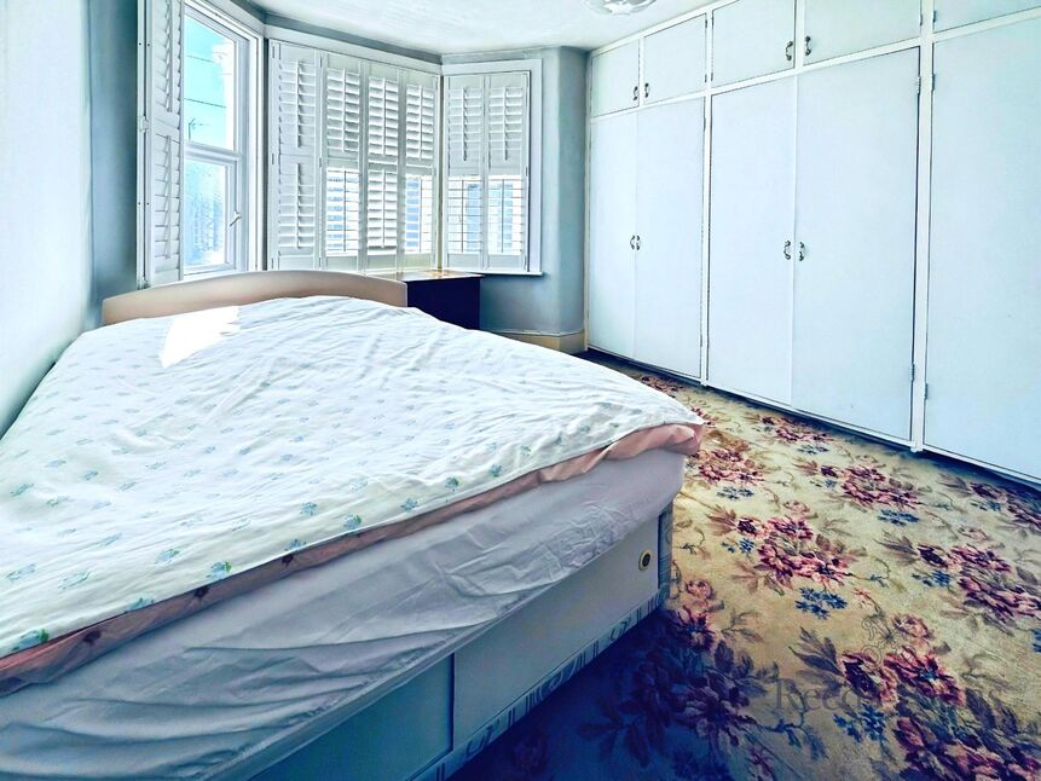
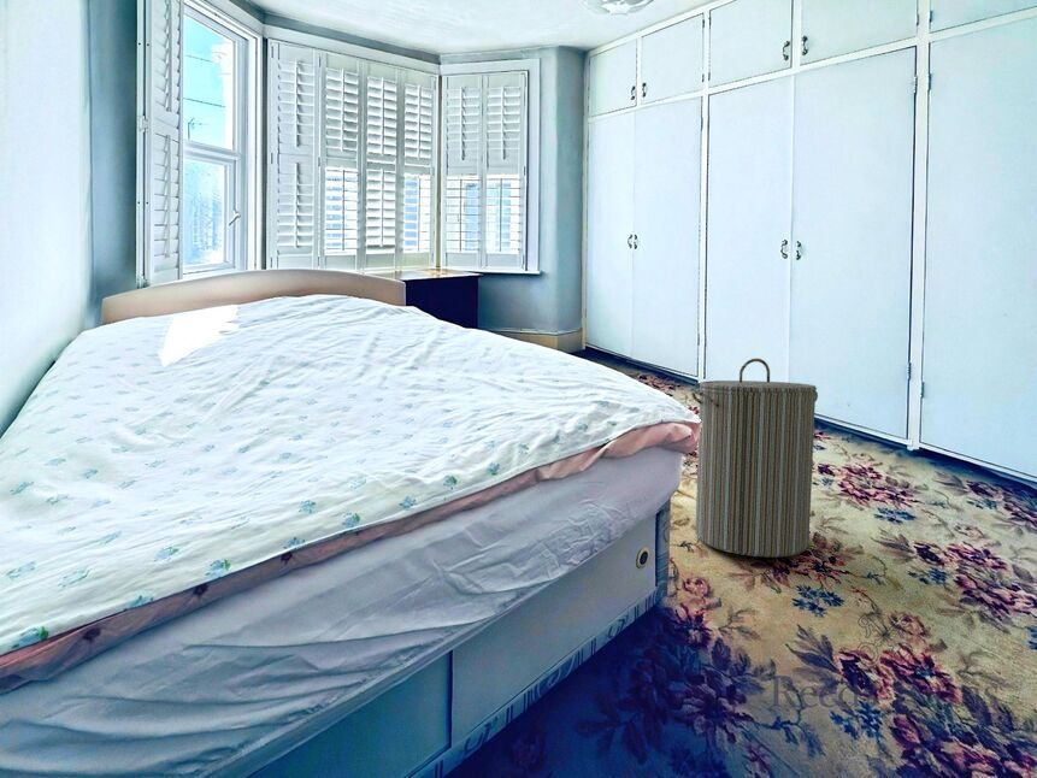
+ laundry hamper [690,358,819,559]
